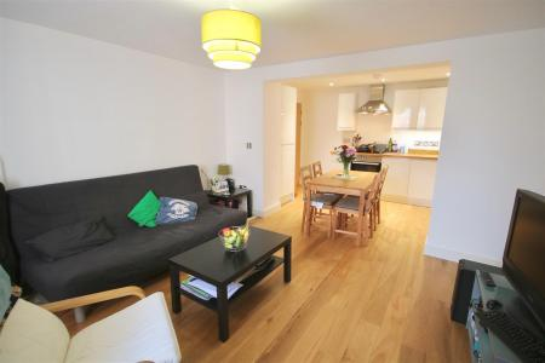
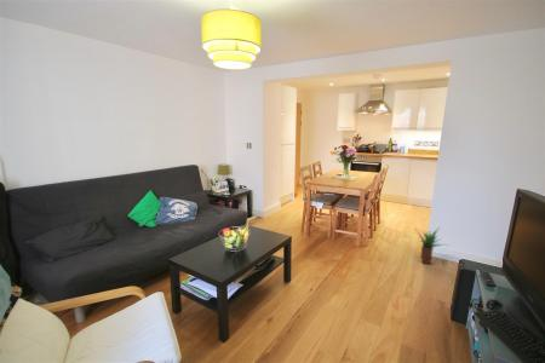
+ potted plant [414,225,451,265]
